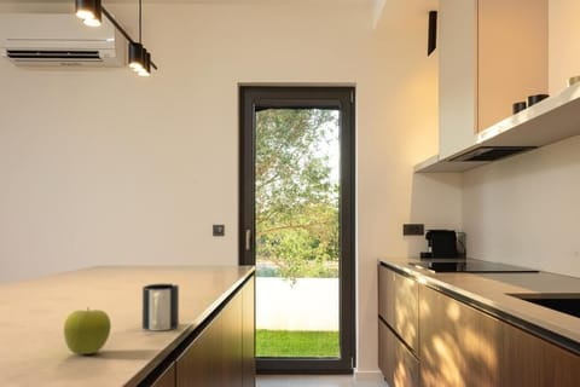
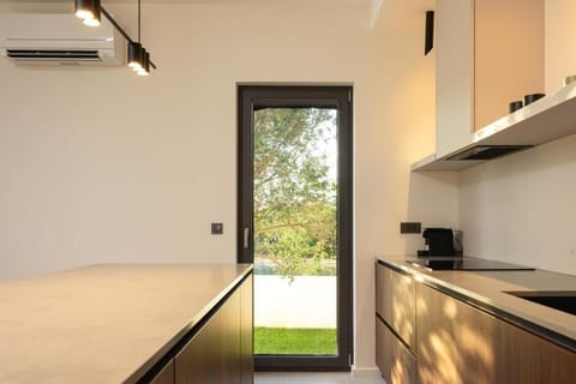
- fruit [63,306,112,356]
- mug [141,283,180,331]
